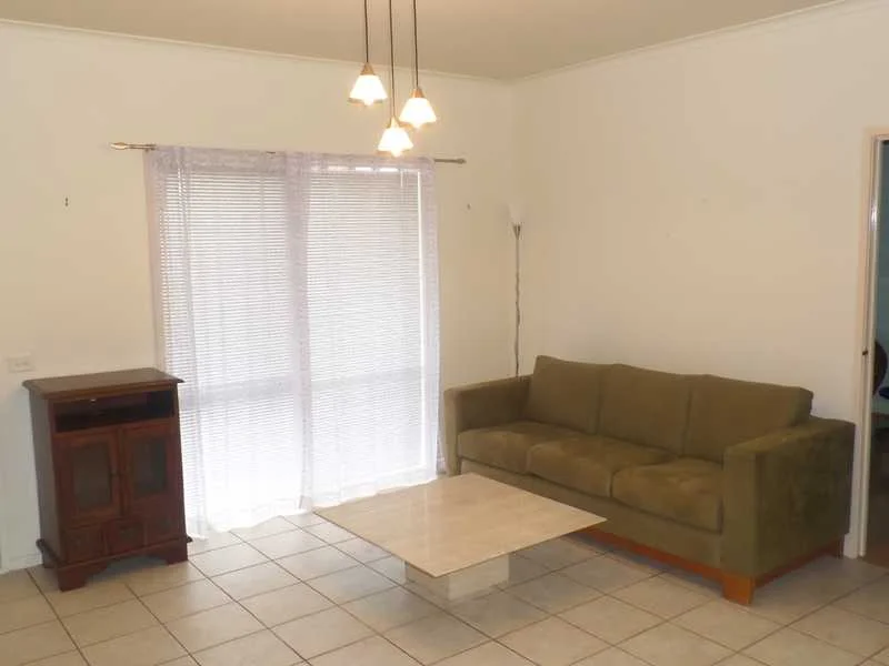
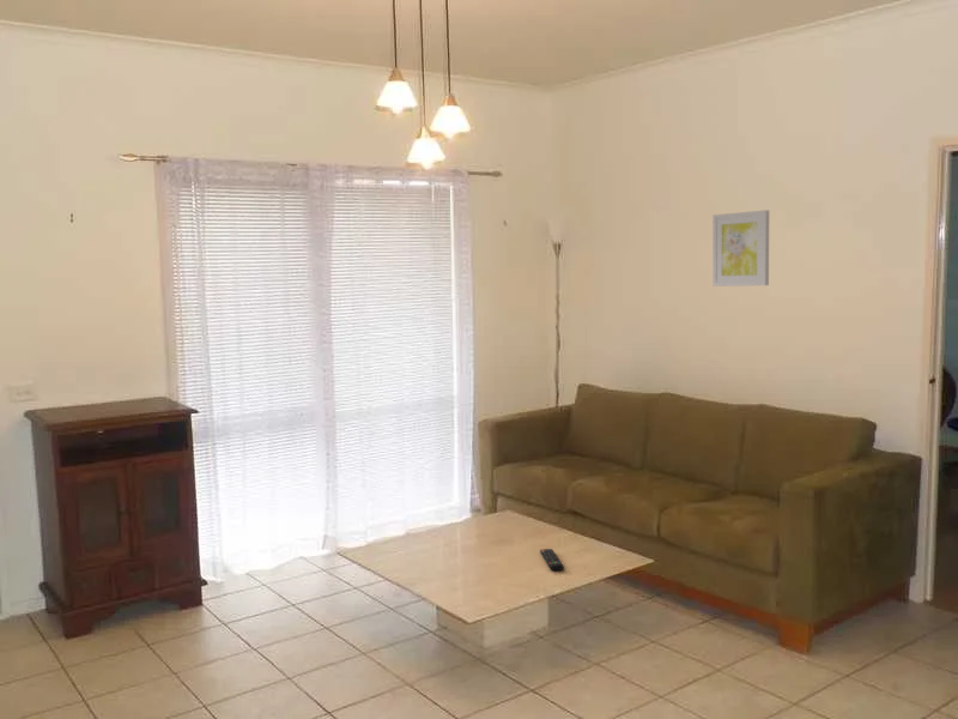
+ wall art [711,209,770,288]
+ remote control [539,548,565,572]
